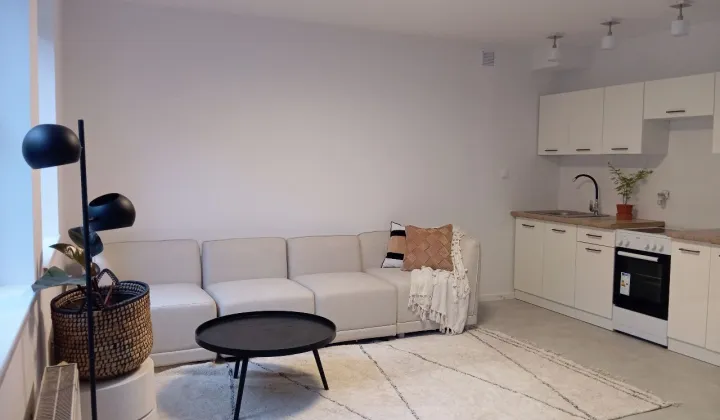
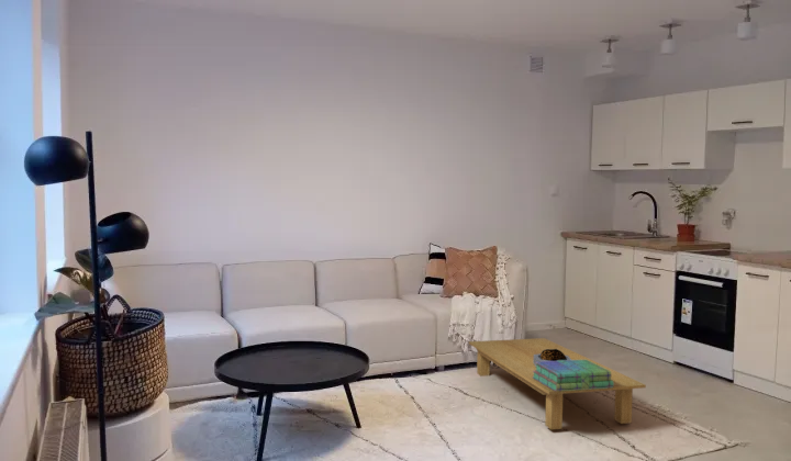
+ coffee table [468,337,647,430]
+ stack of books [533,360,614,392]
+ decorative bowl [533,349,571,367]
